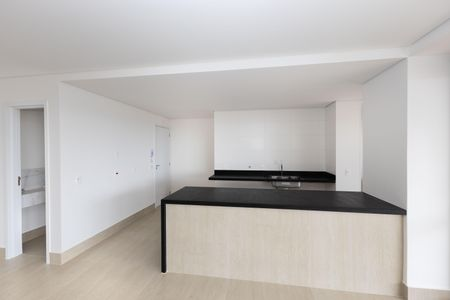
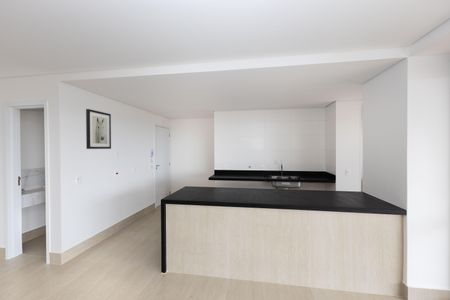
+ wall art [85,108,112,150]
